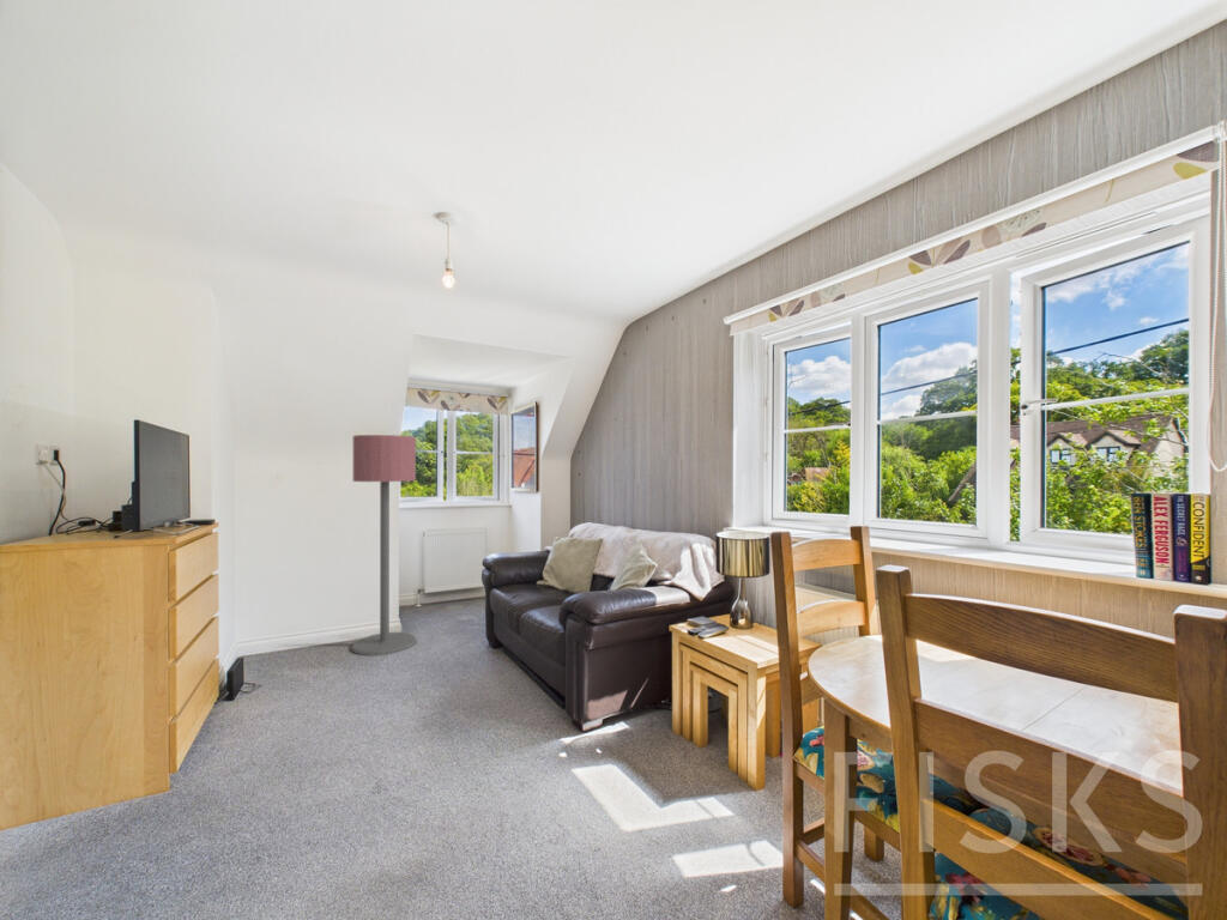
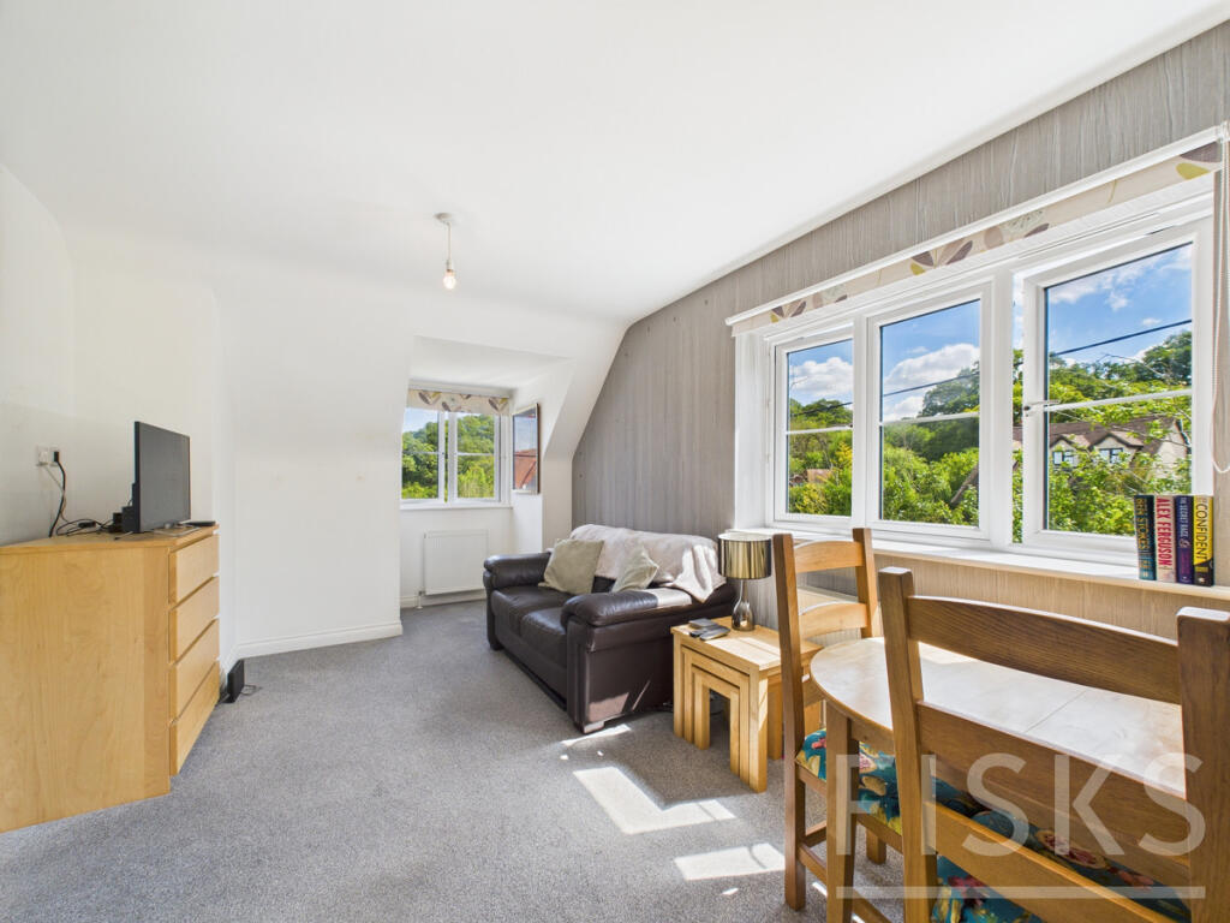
- floor lamp [350,434,418,656]
